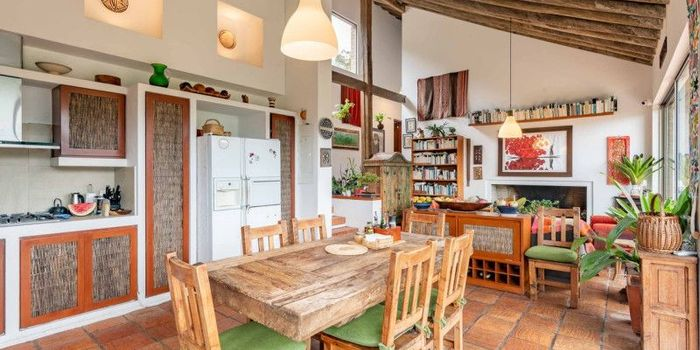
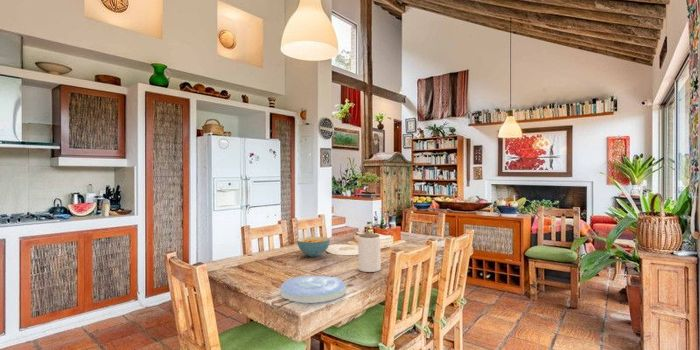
+ plate [279,275,347,304]
+ jar [357,233,382,273]
+ cereal bowl [296,236,331,258]
